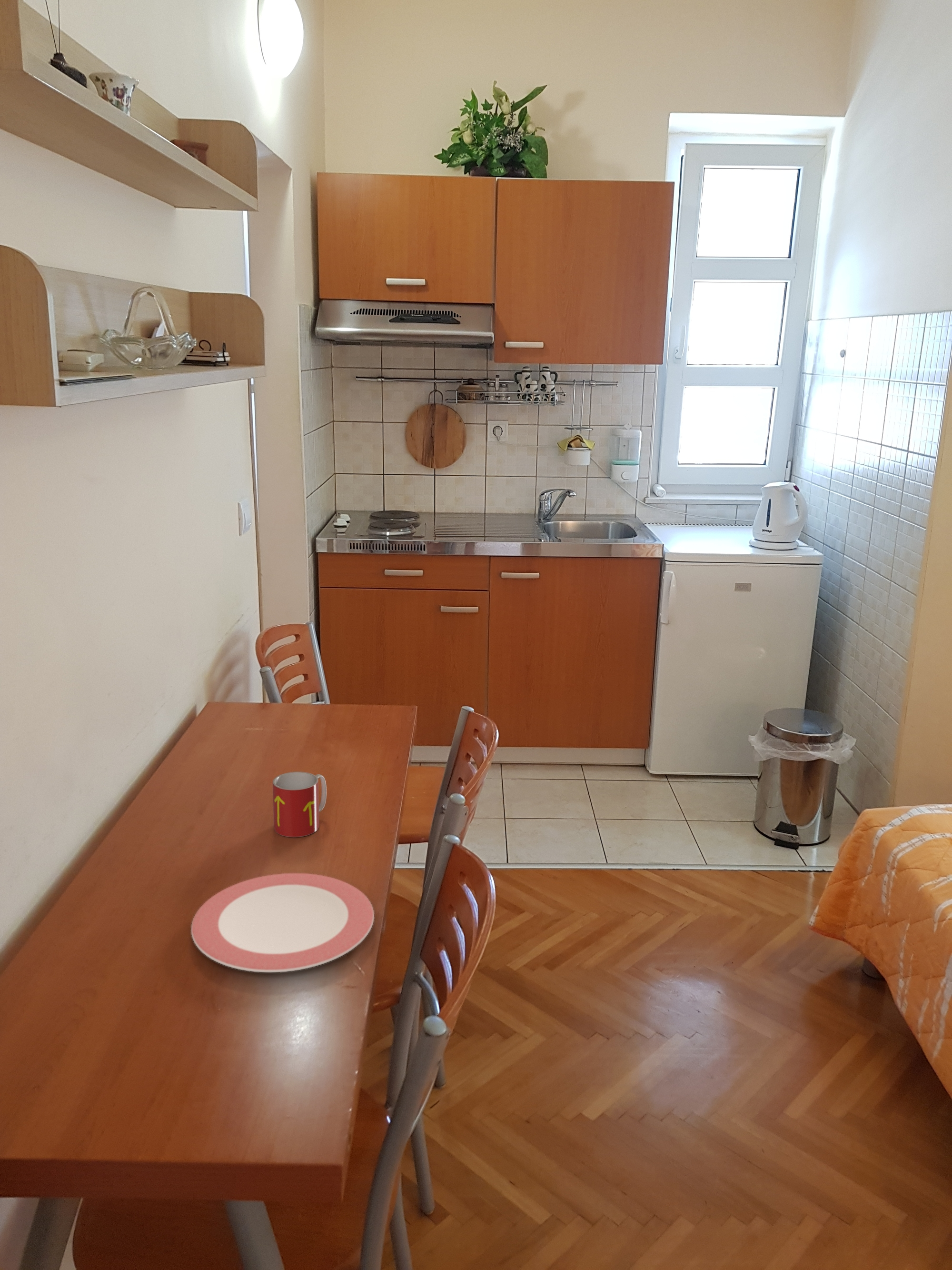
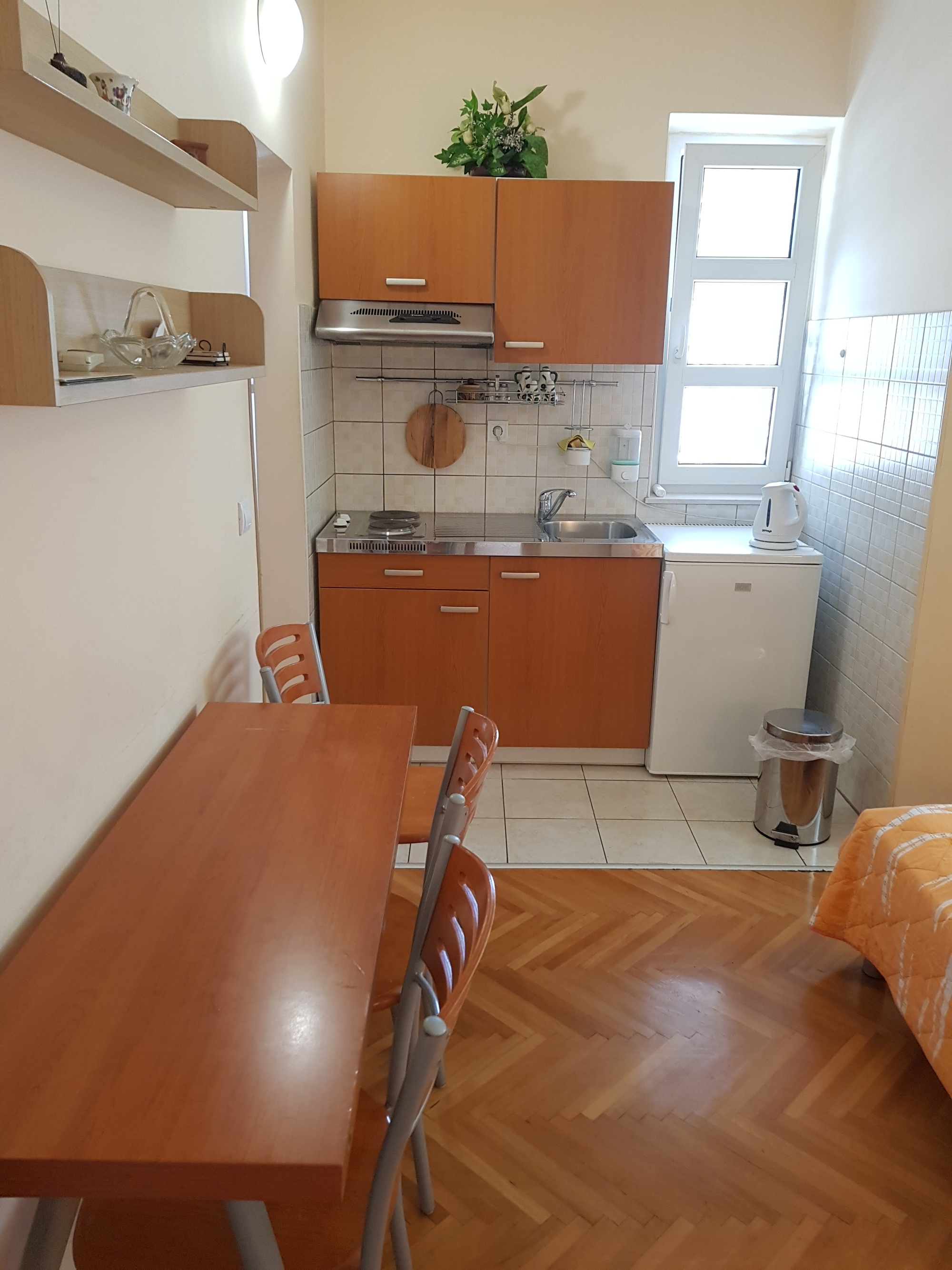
- plate [191,873,375,973]
- mug [272,771,327,838]
